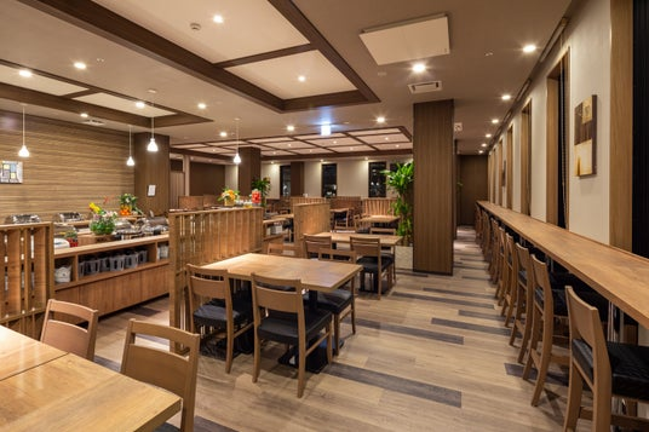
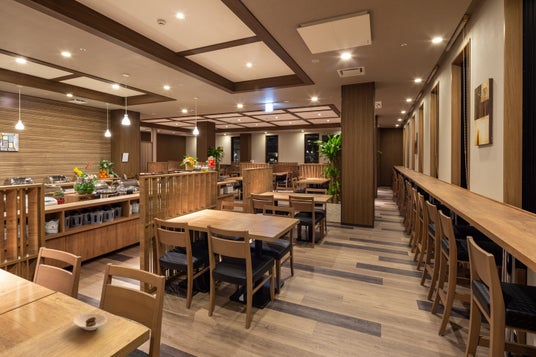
+ saucer [73,312,108,331]
